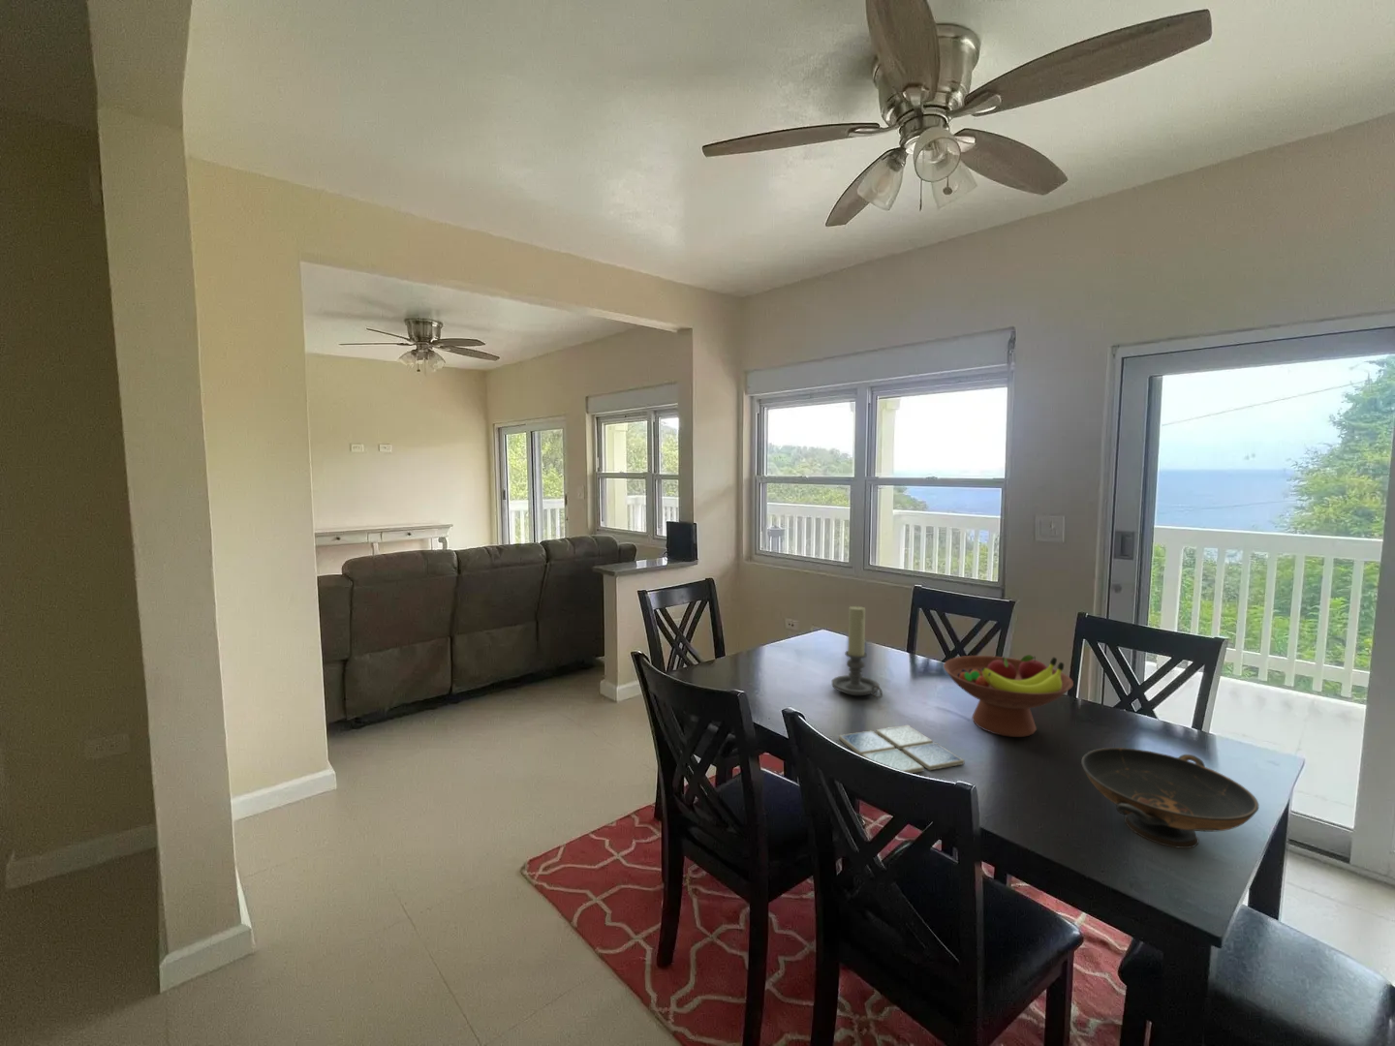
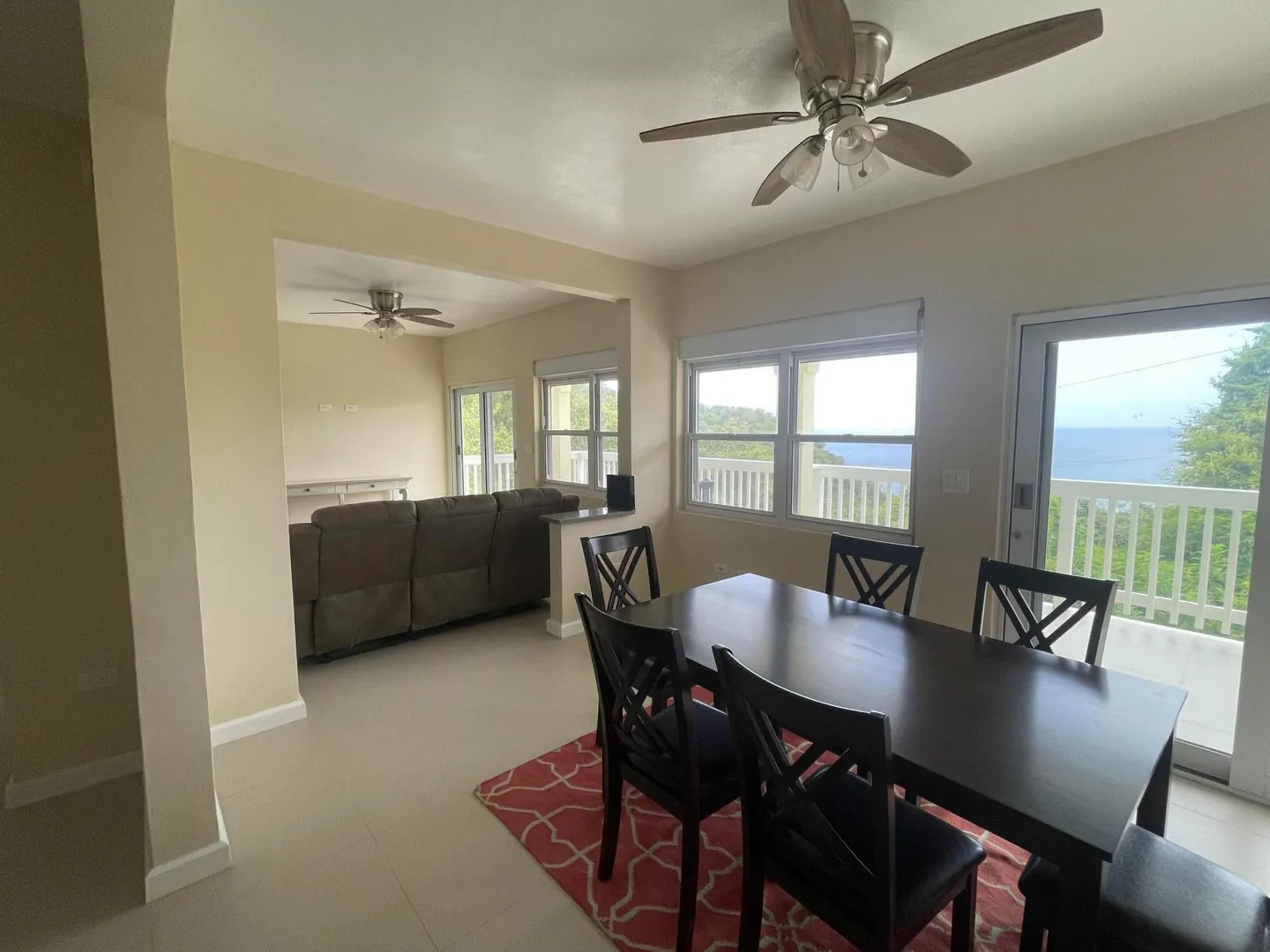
- drink coaster [838,724,966,774]
- fruit bowl [942,654,1074,738]
- candle holder [832,605,883,700]
- decorative bowl [1080,747,1260,849]
